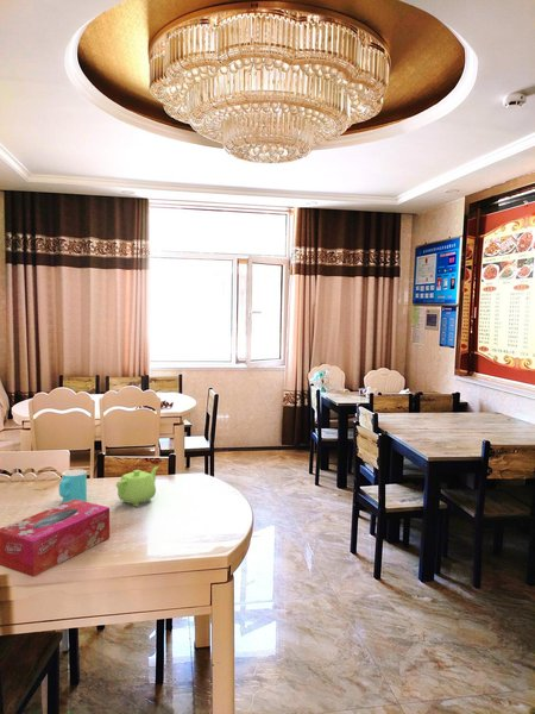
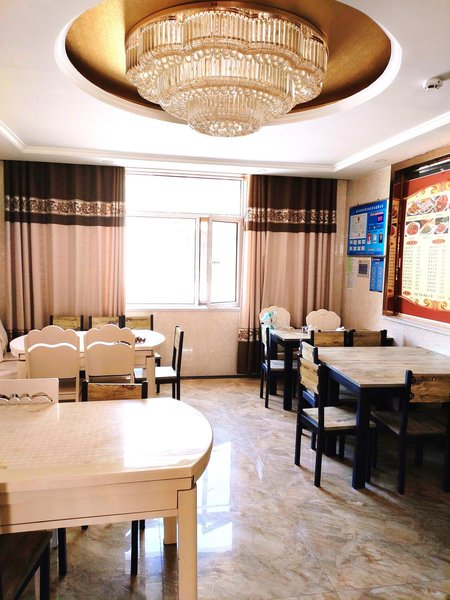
- teapot [115,465,159,508]
- tissue box [0,500,111,578]
- cup [58,468,88,505]
